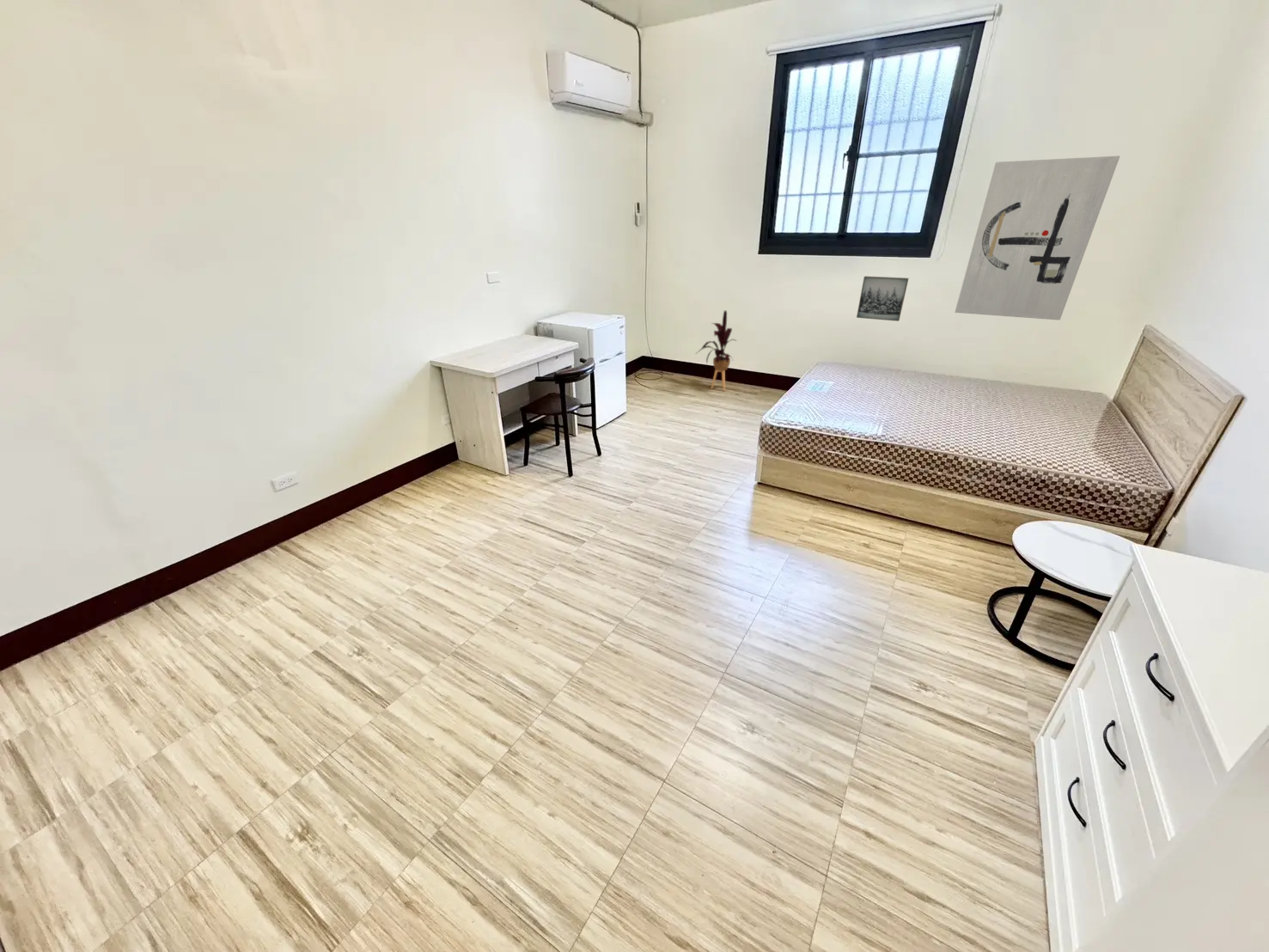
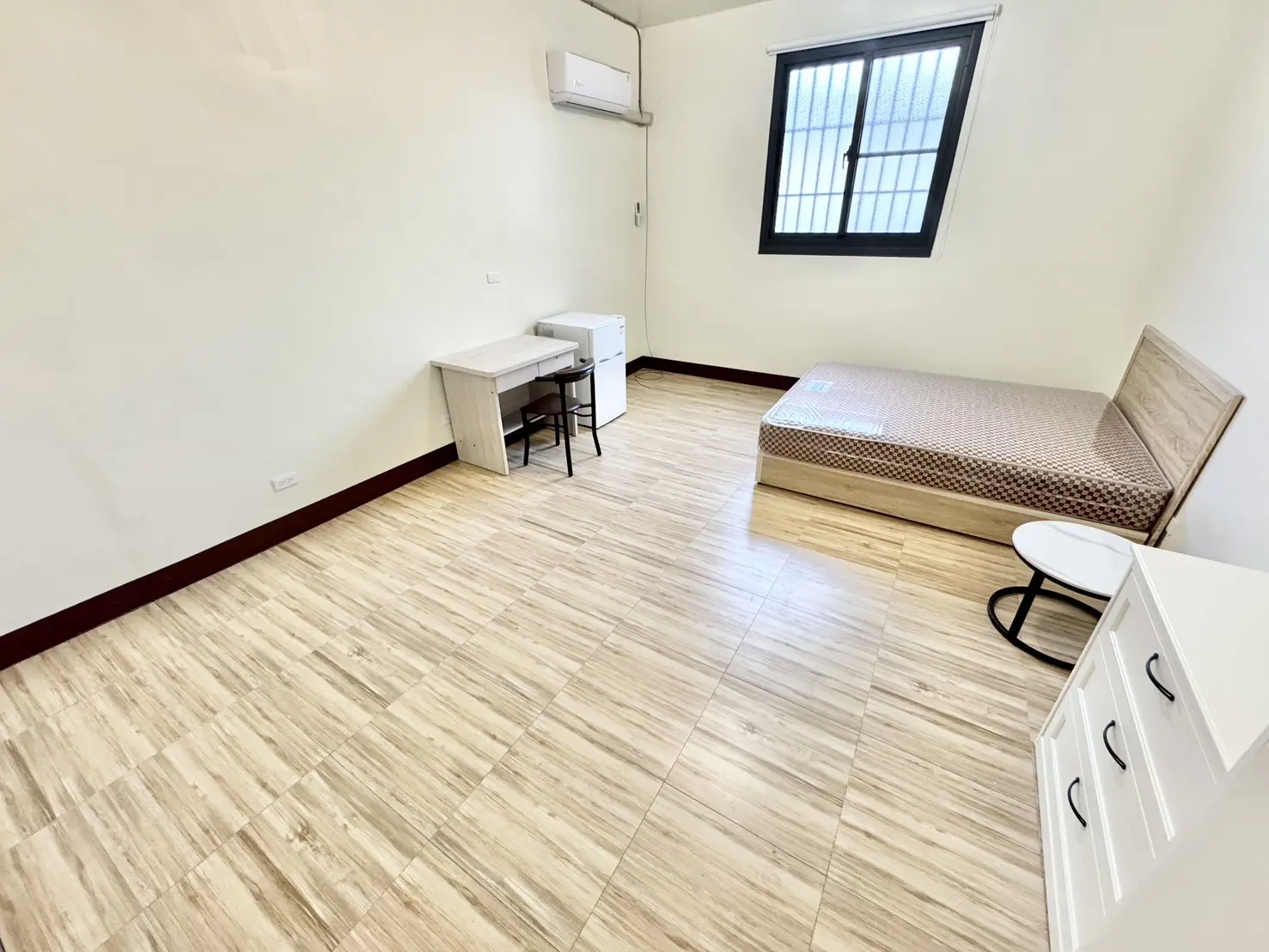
- wall art [955,155,1120,321]
- house plant [696,309,738,392]
- wall art [856,275,910,322]
